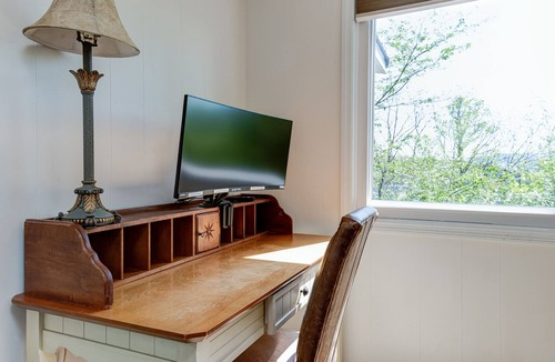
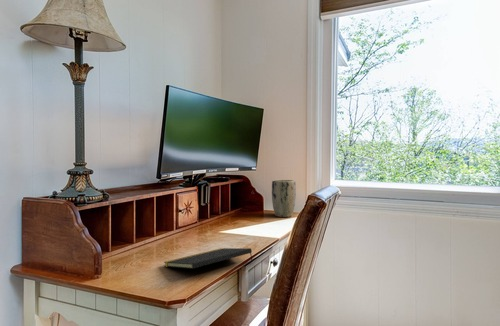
+ plant pot [271,179,297,218]
+ notepad [163,247,253,270]
